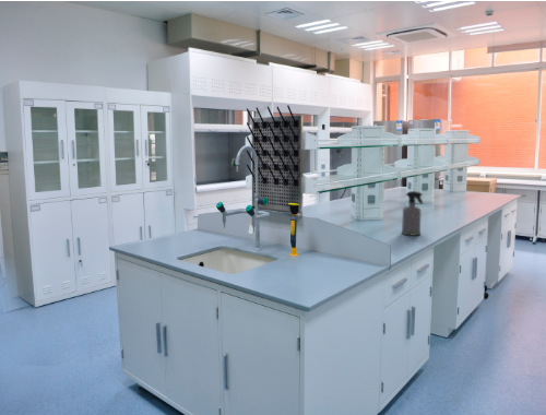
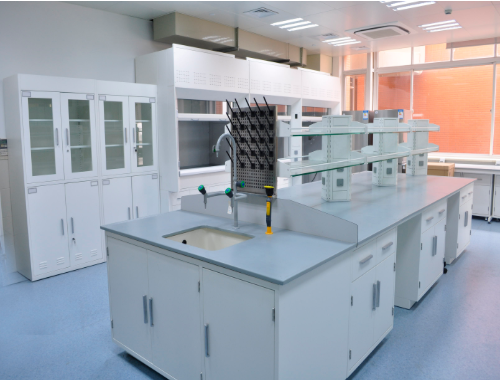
- spray bottle [401,190,424,237]
